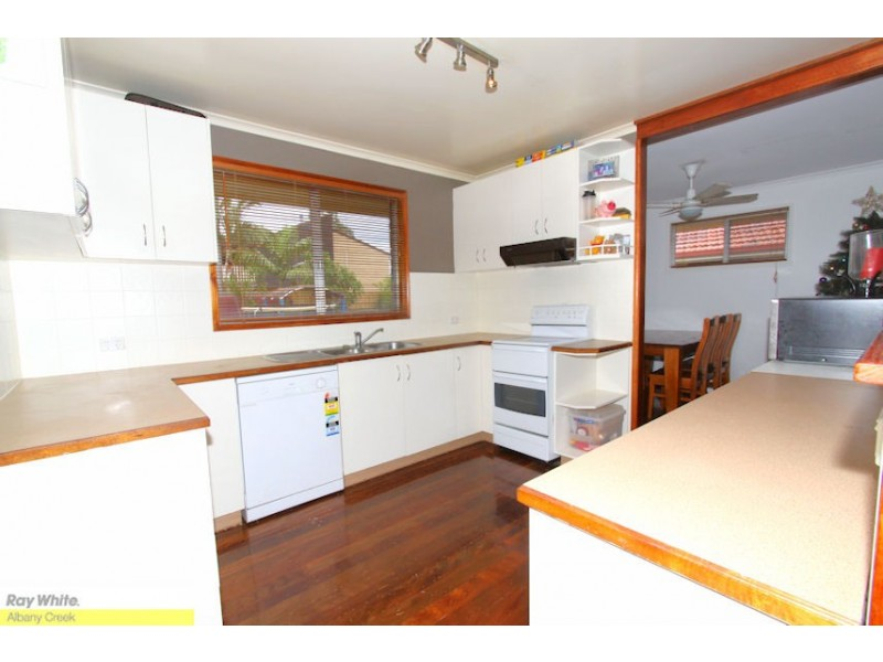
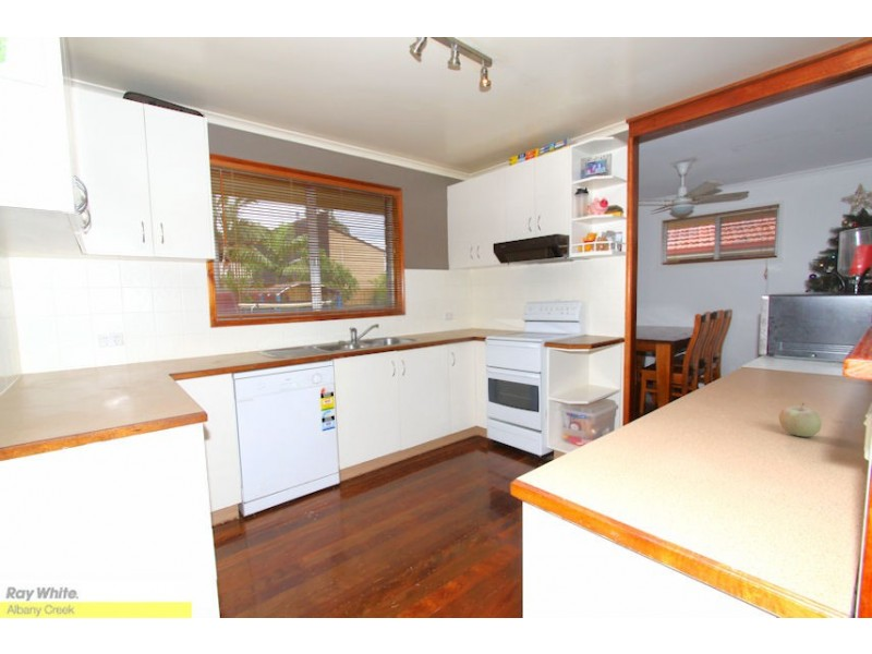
+ fruit [778,402,823,438]
